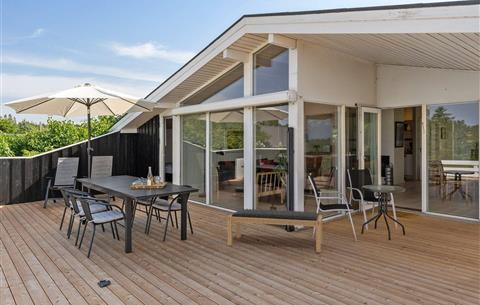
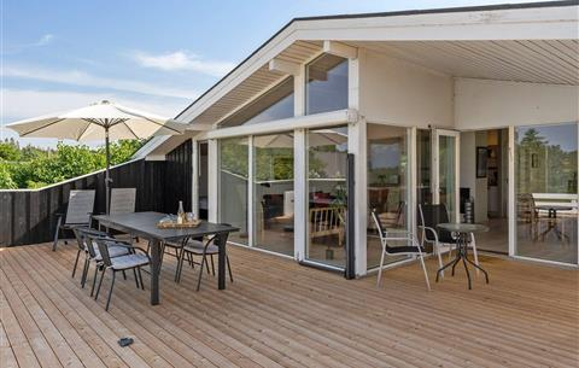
- bench [227,208,323,253]
